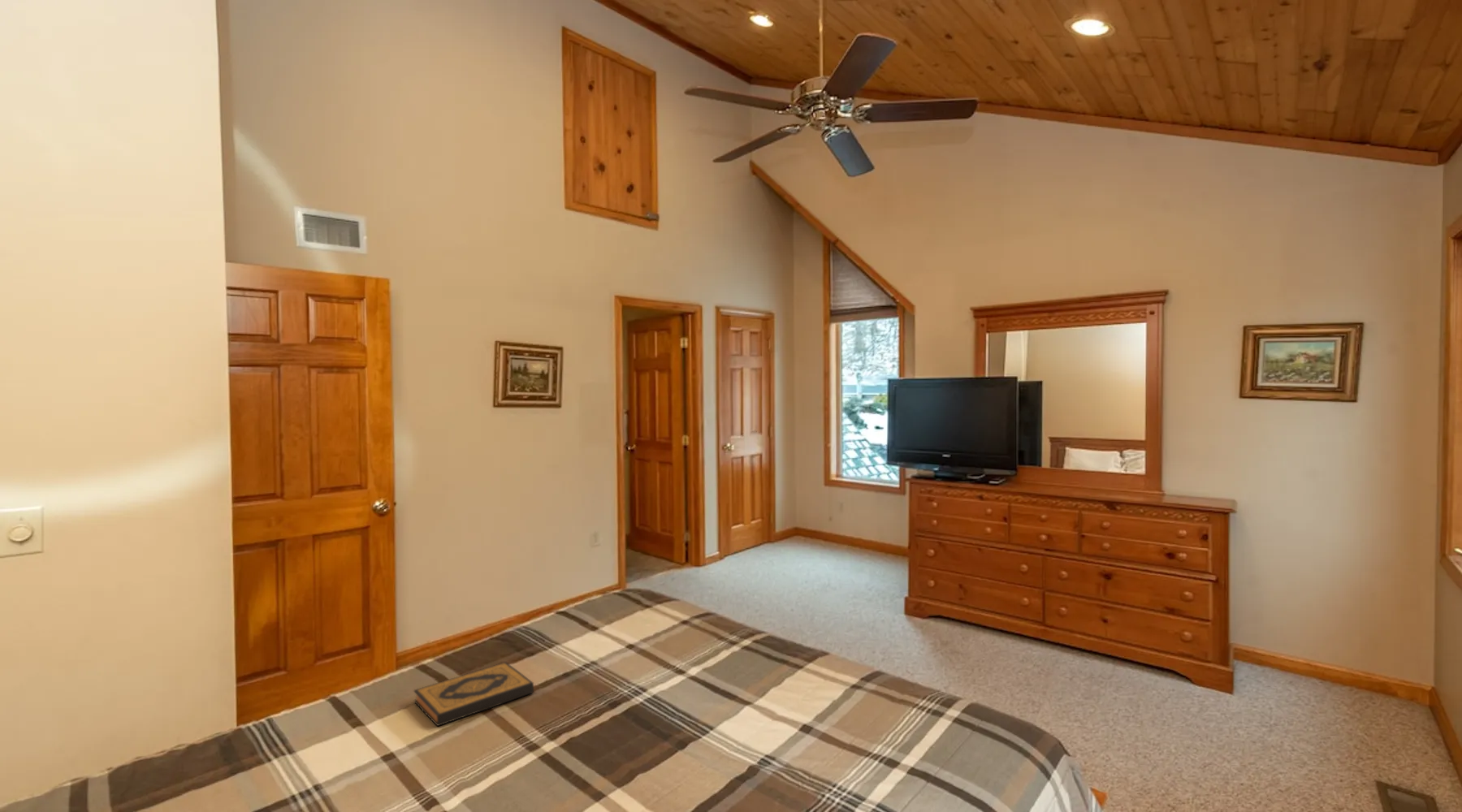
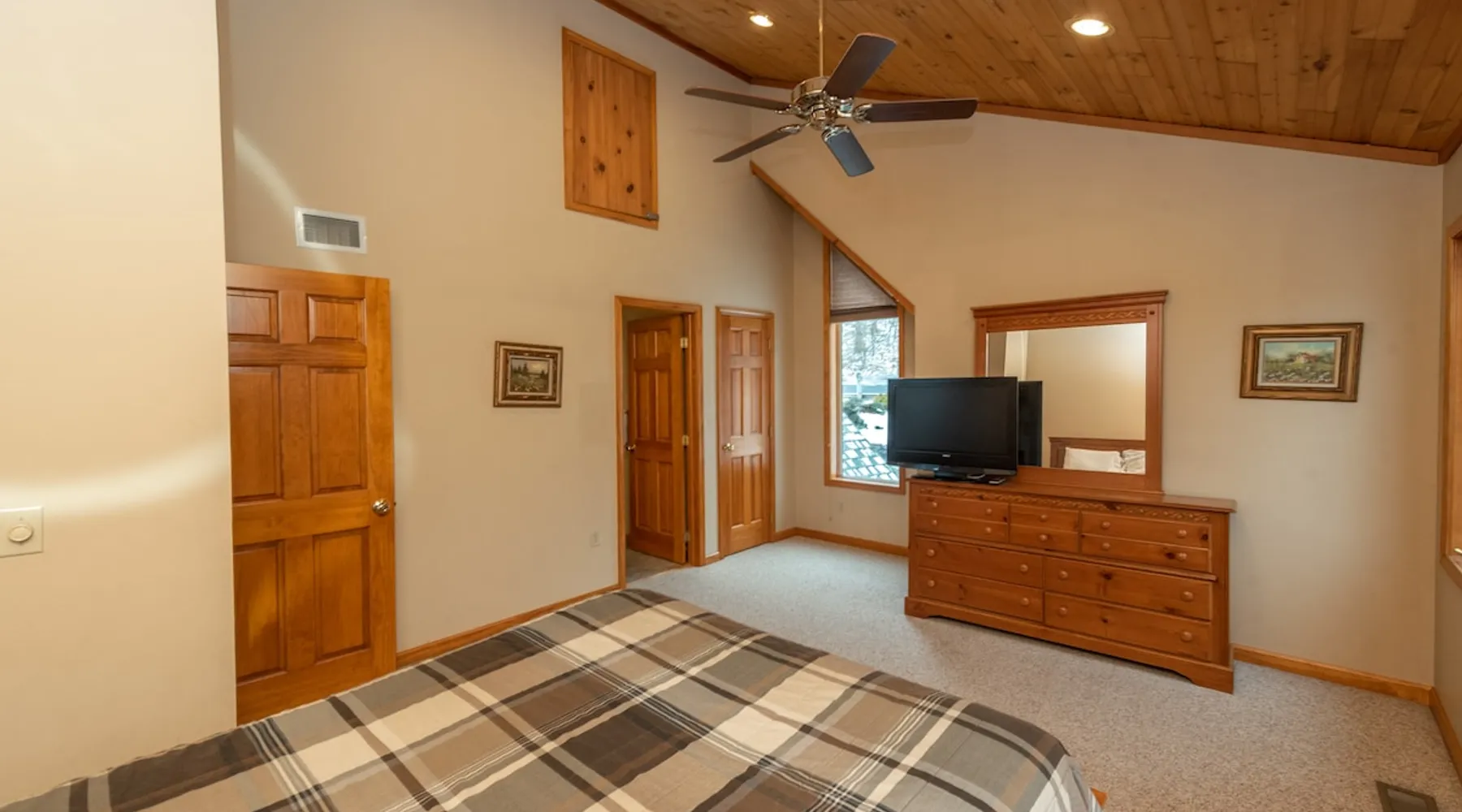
- hardback book [413,661,534,727]
